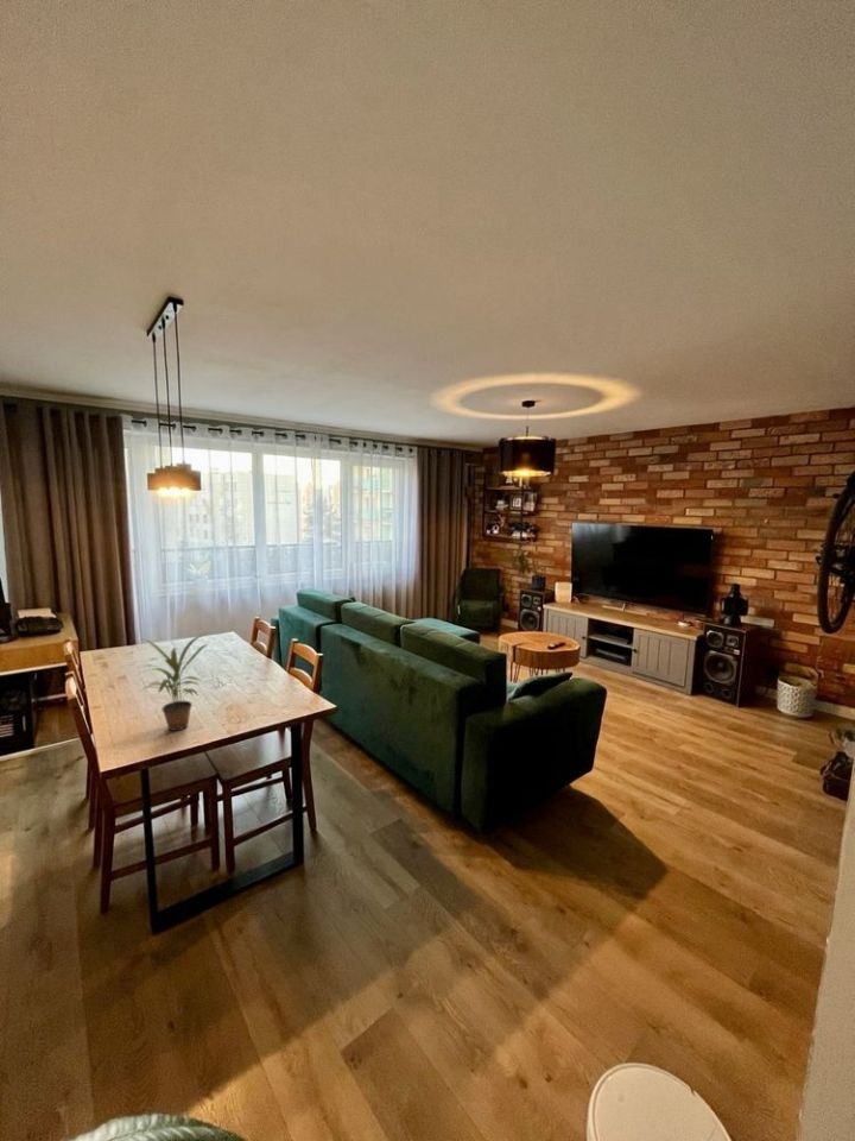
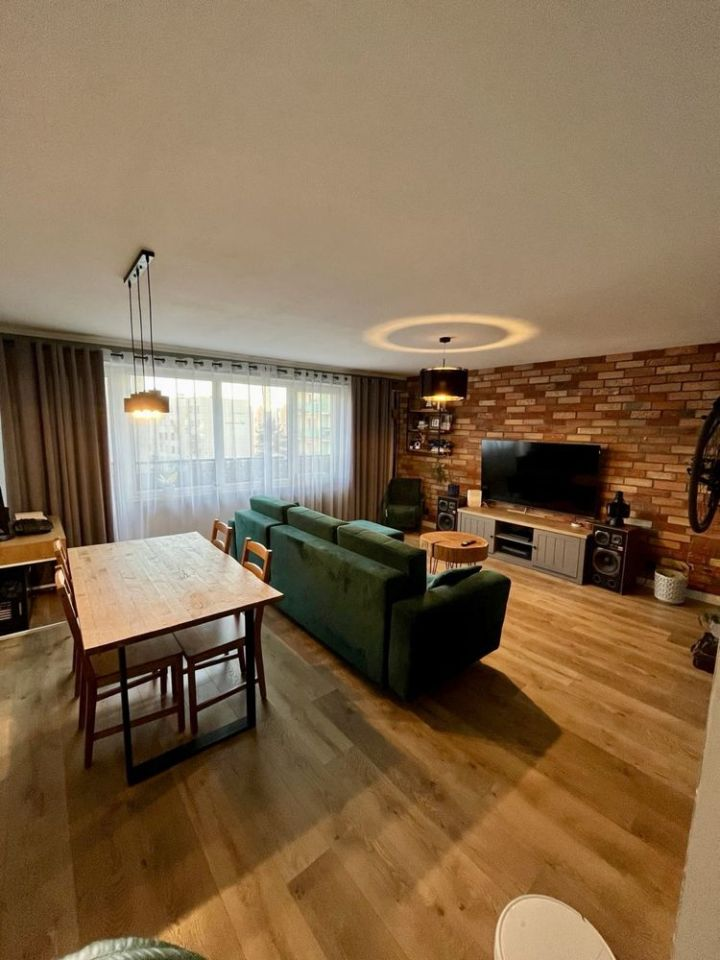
- potted plant [140,631,209,732]
